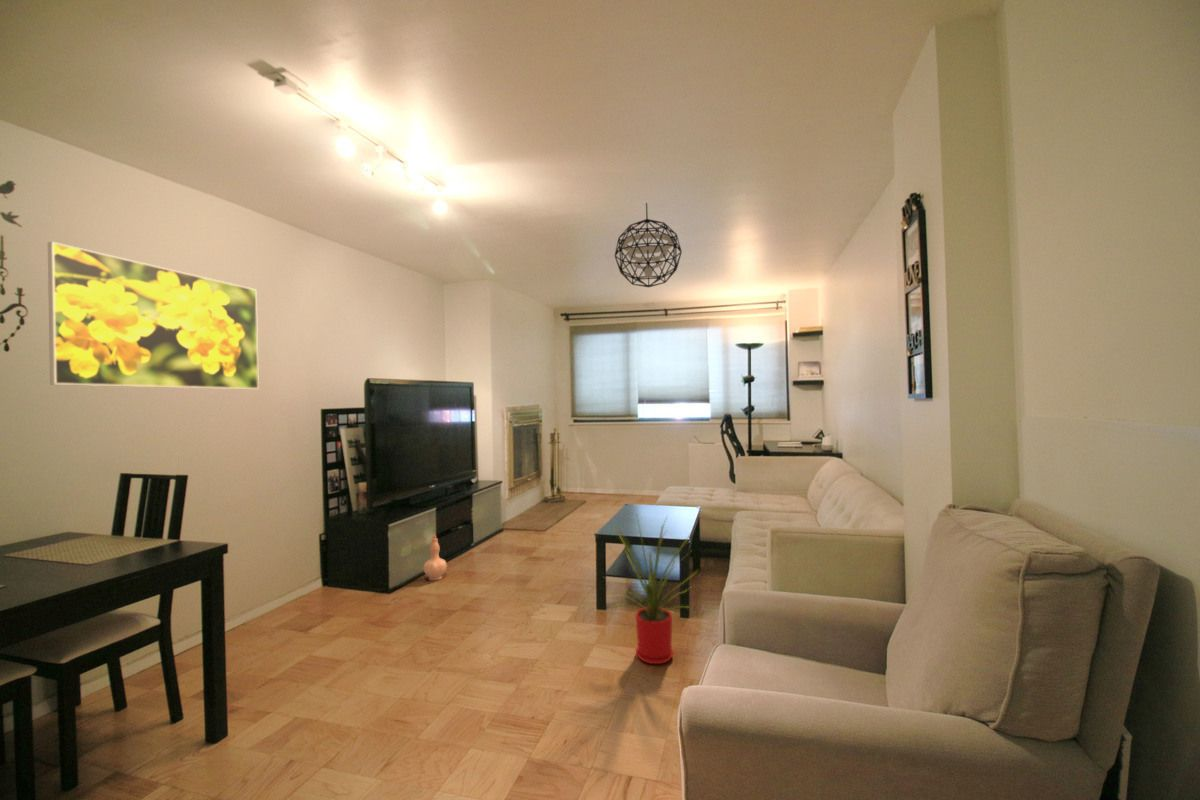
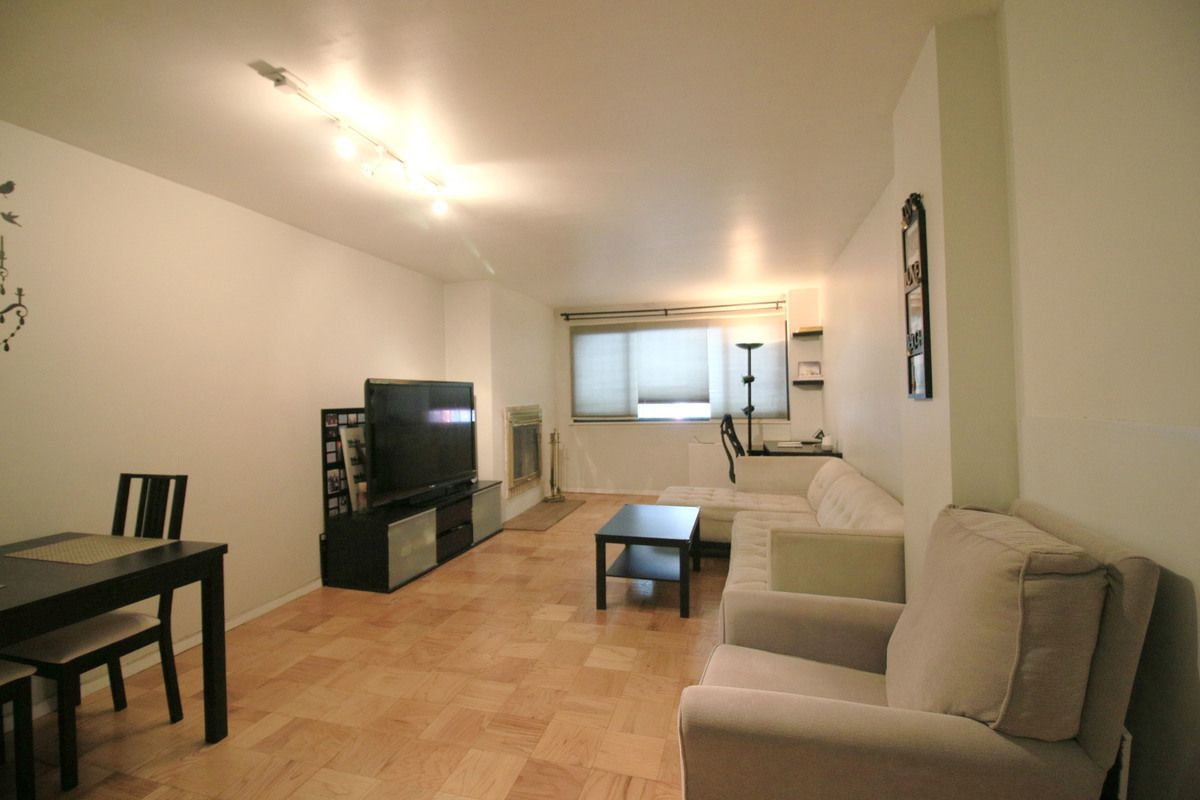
- house plant [603,512,700,665]
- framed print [47,241,260,390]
- pendant light [614,202,683,288]
- vase [423,534,448,582]
